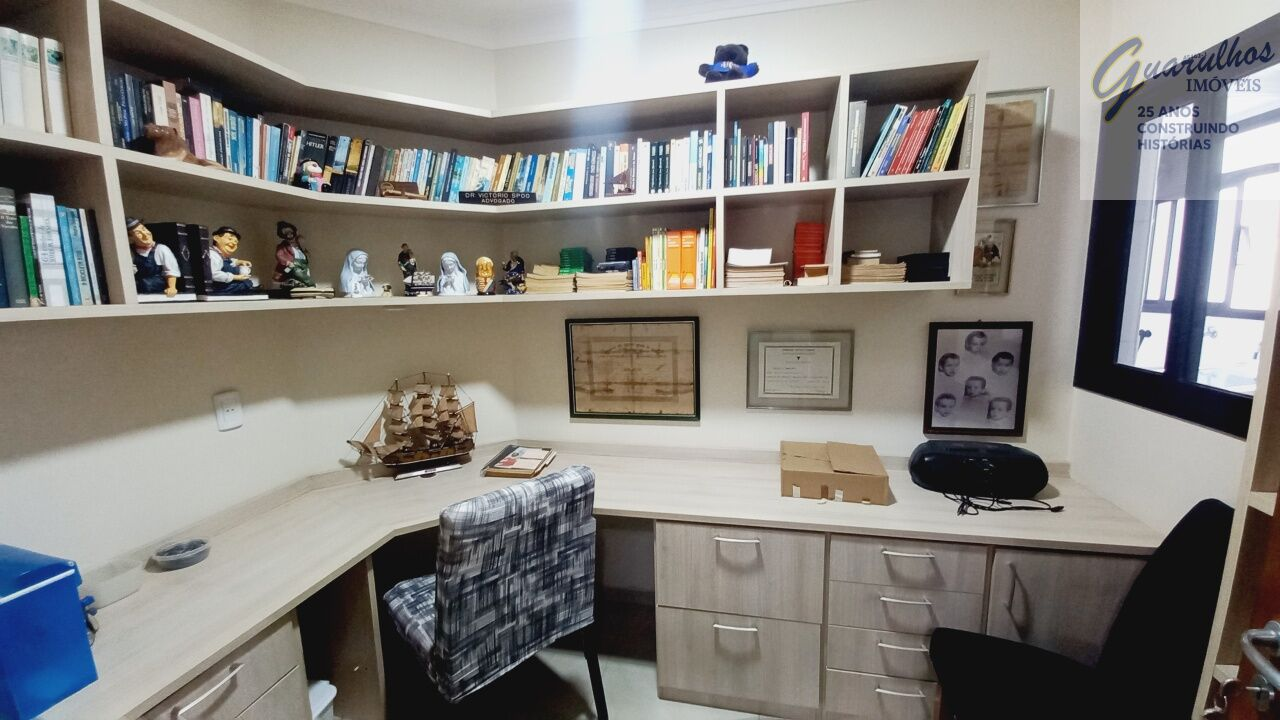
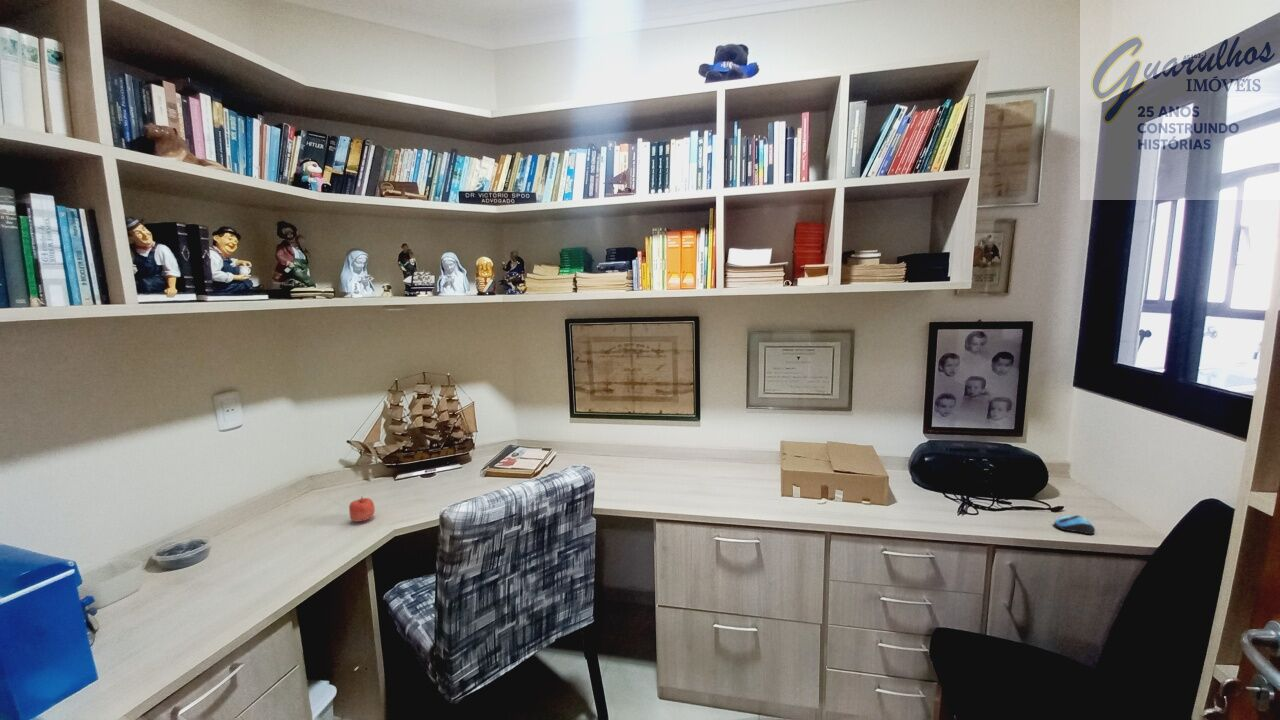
+ apple [348,496,376,523]
+ computer mouse [1053,514,1096,535]
